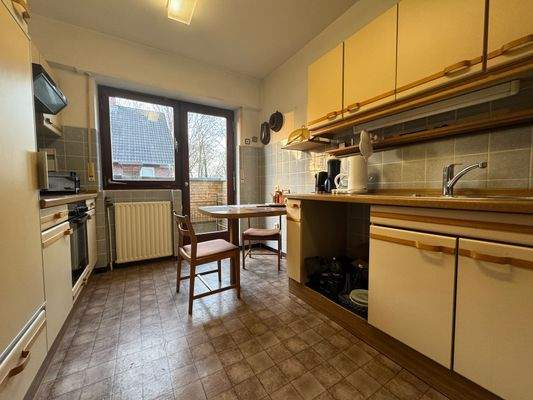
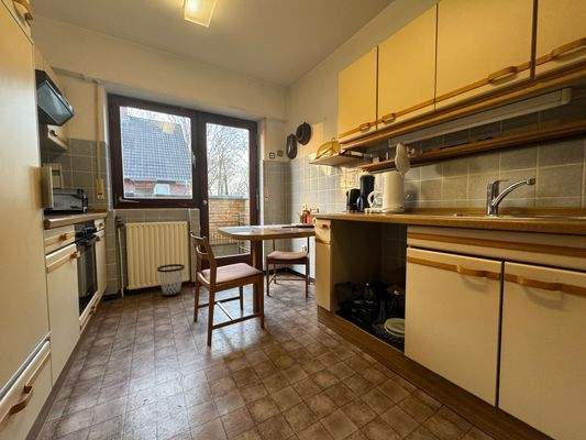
+ wastebasket [156,263,186,298]
